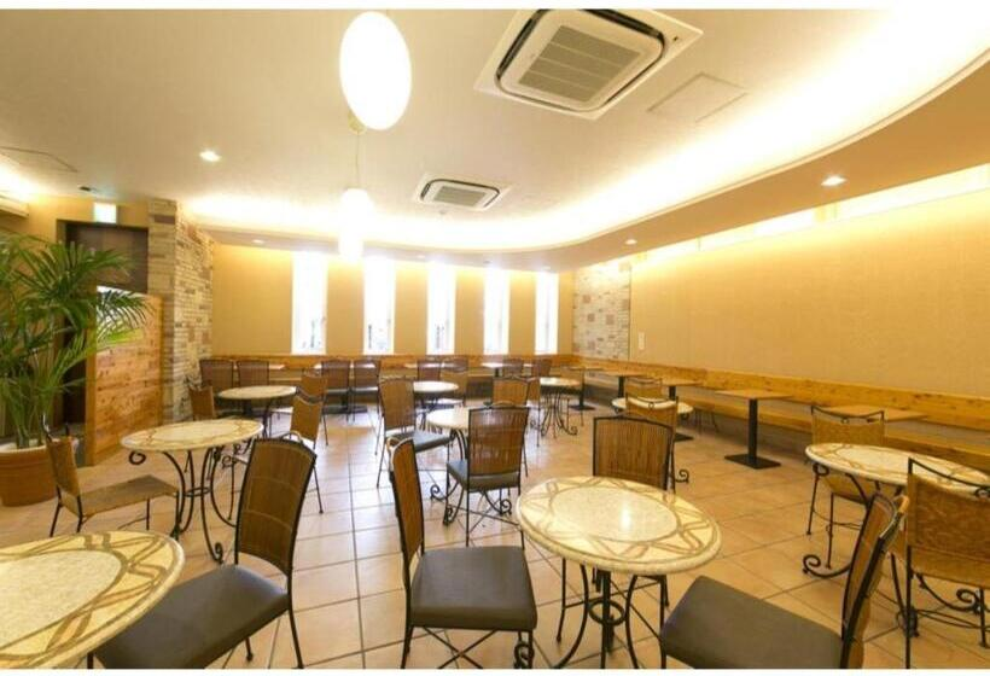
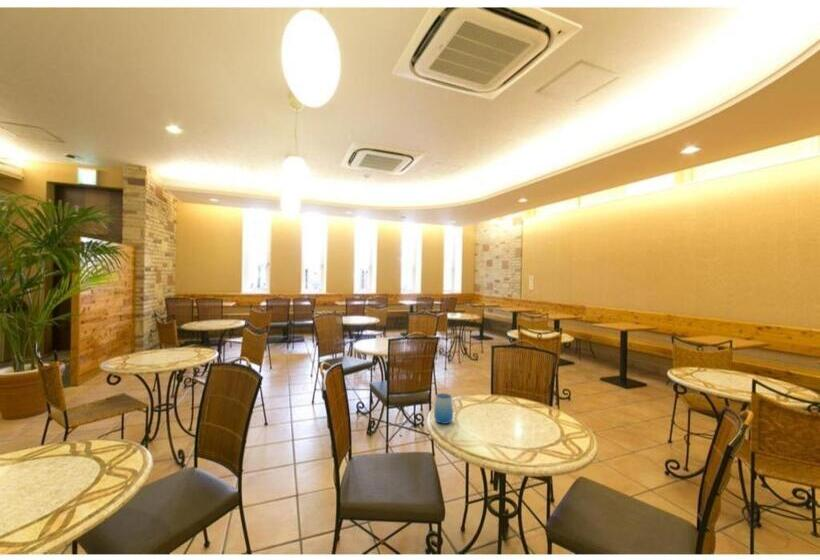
+ cup [433,392,454,425]
